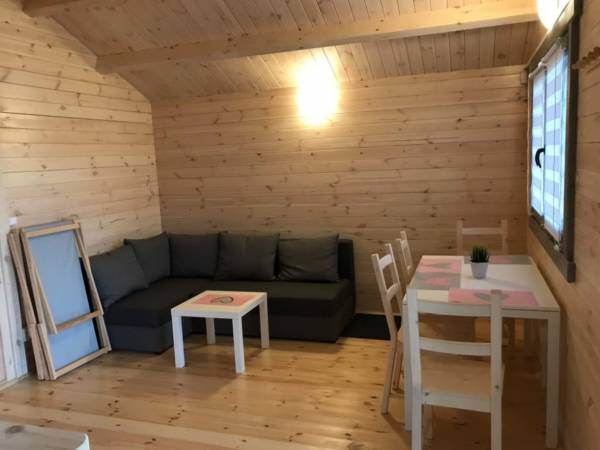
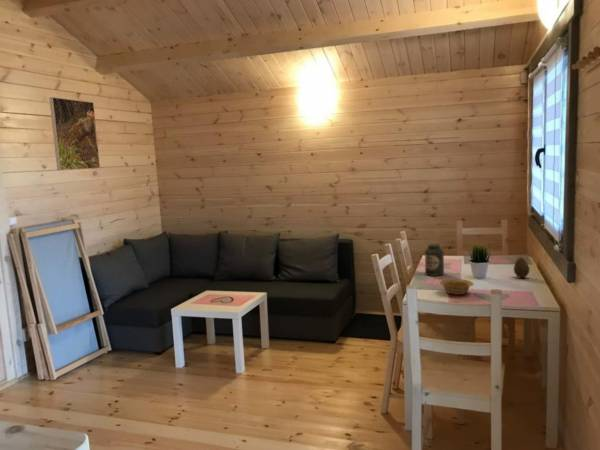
+ bowl [439,278,475,296]
+ canister [424,243,445,277]
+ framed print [48,96,101,171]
+ fruit [513,256,531,279]
